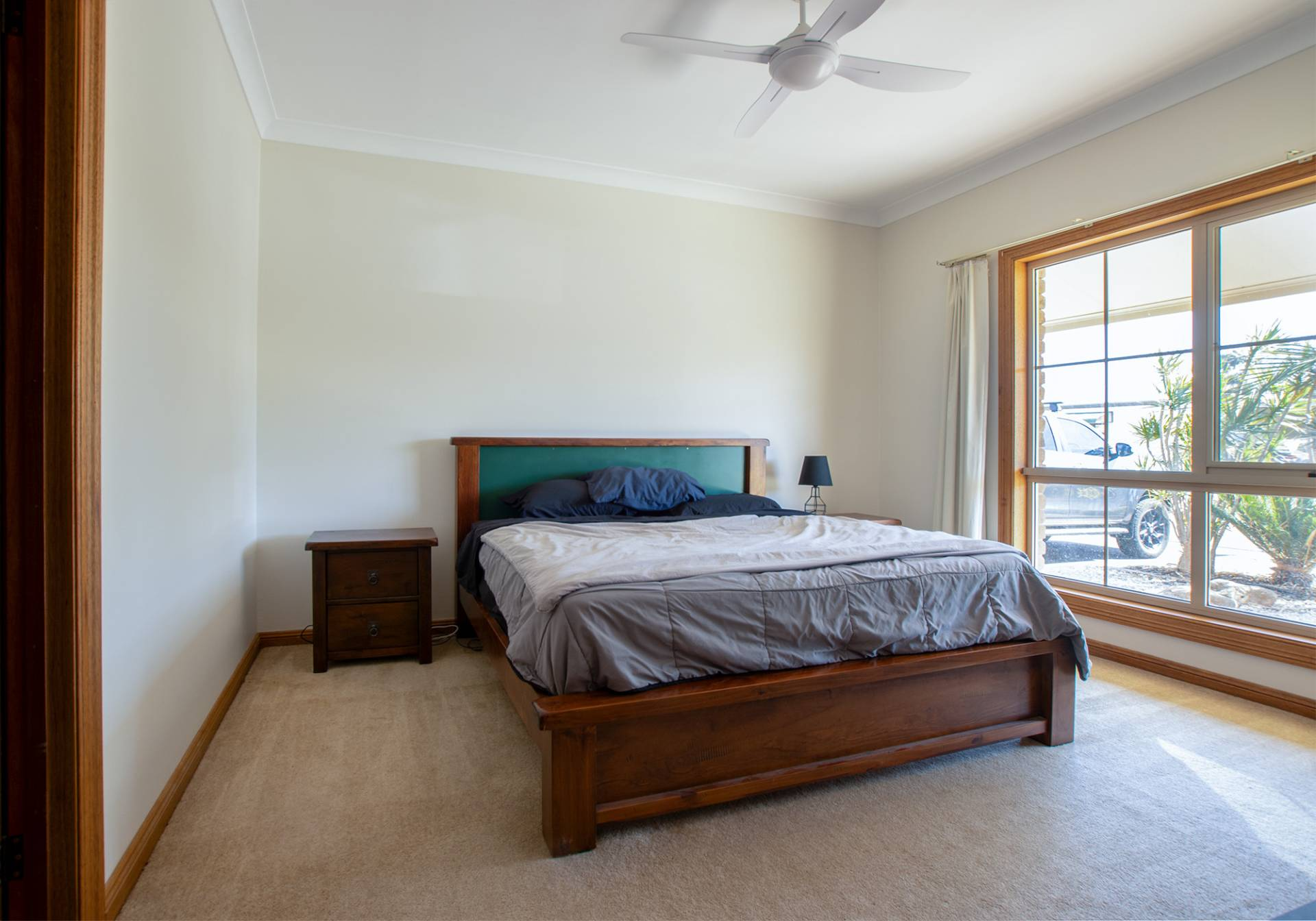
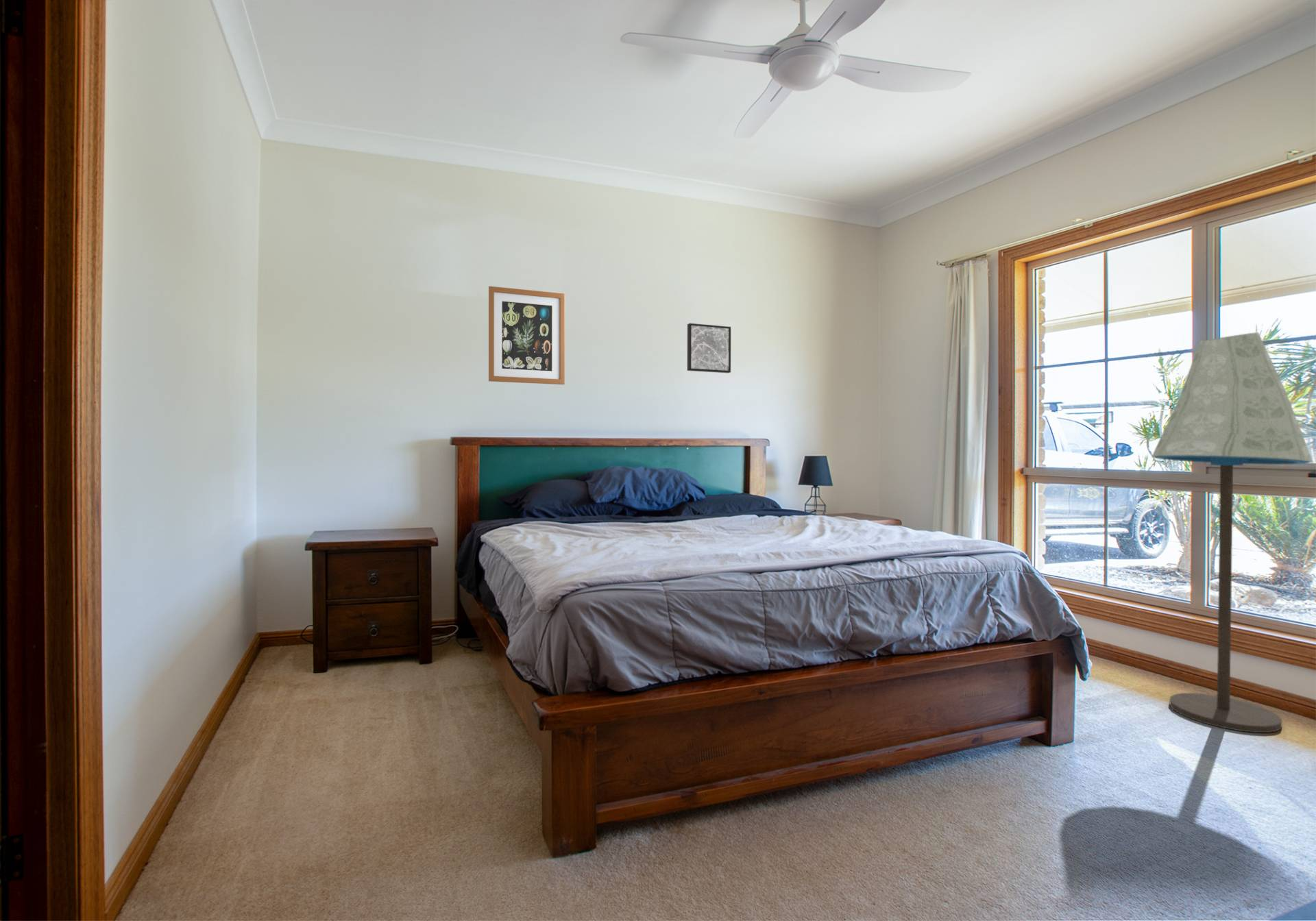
+ wall art [488,286,565,385]
+ wall art [687,323,731,373]
+ floor lamp [1151,332,1313,733]
